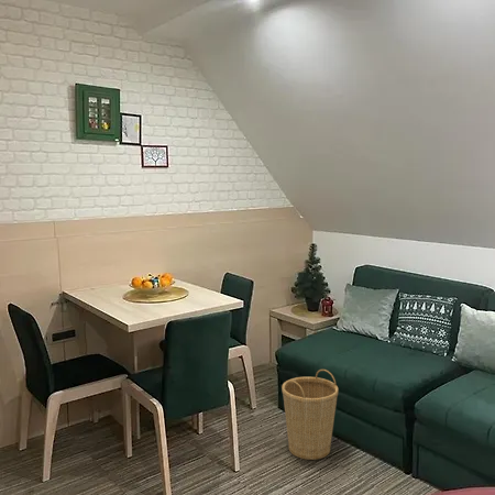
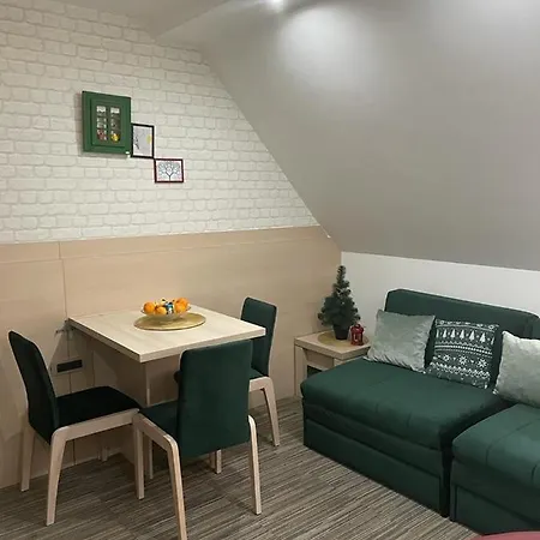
- basket [280,369,339,461]
